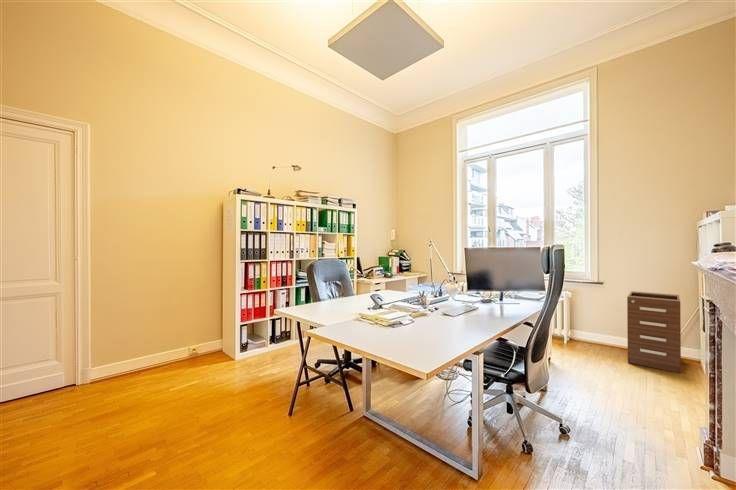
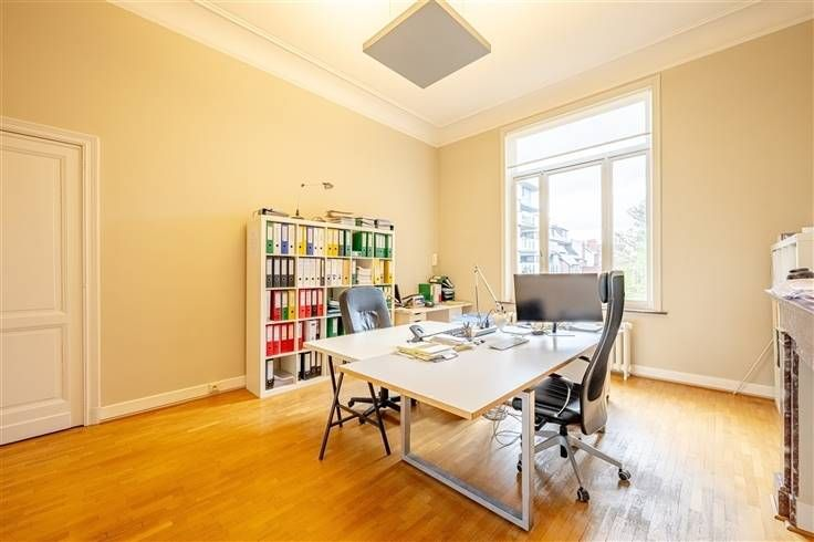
- filing cabinet [626,290,682,374]
